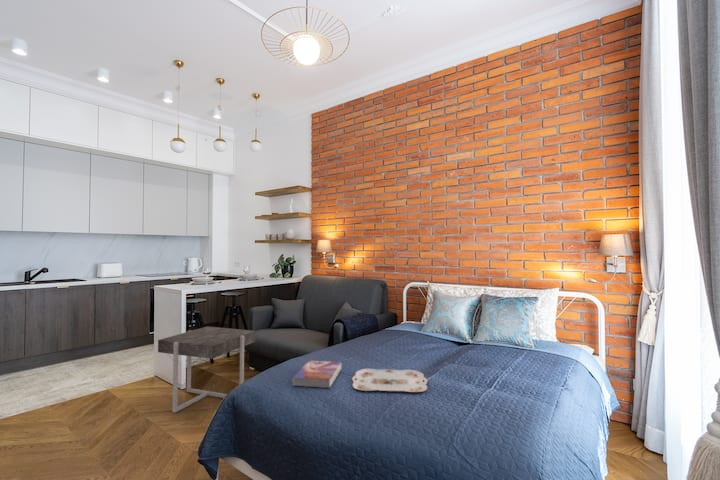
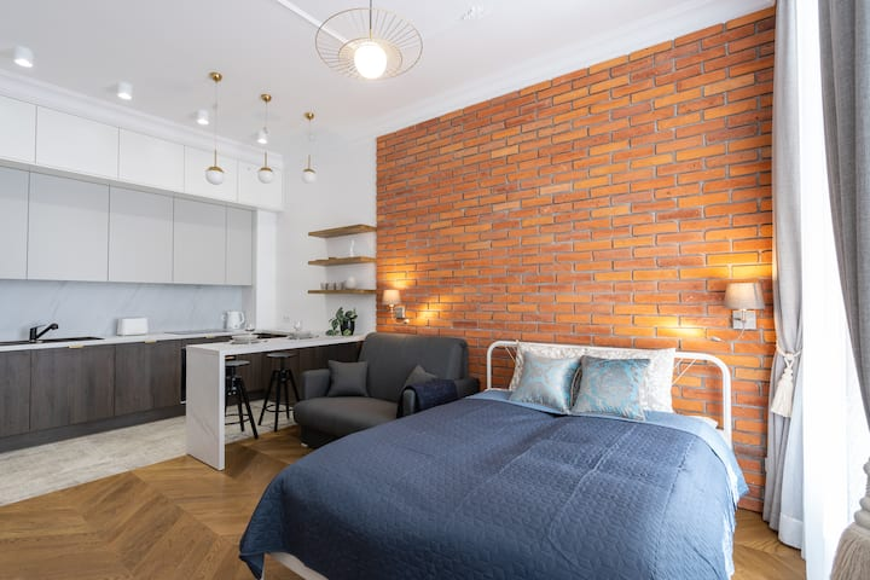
- textbook [292,360,342,389]
- serving tray [351,368,429,393]
- side table [157,326,256,414]
